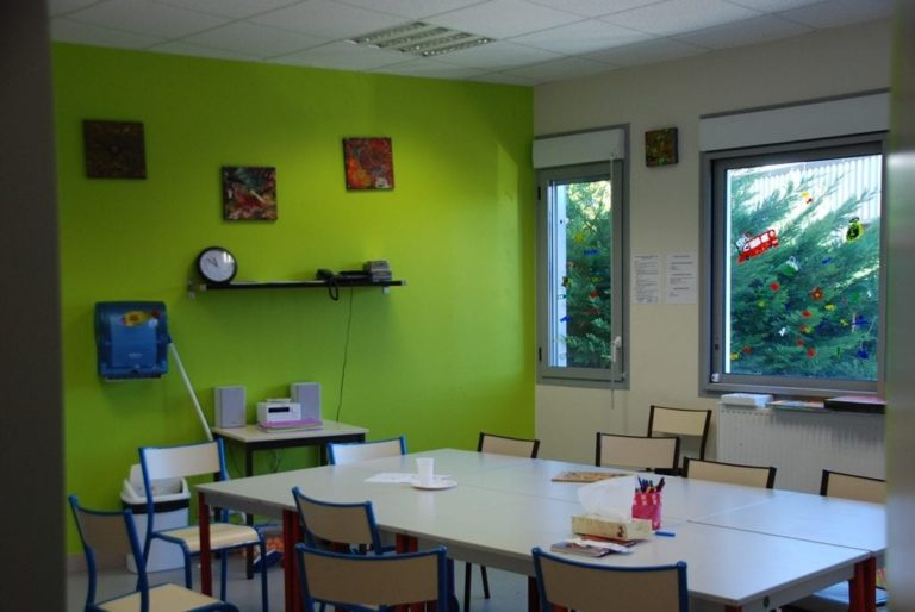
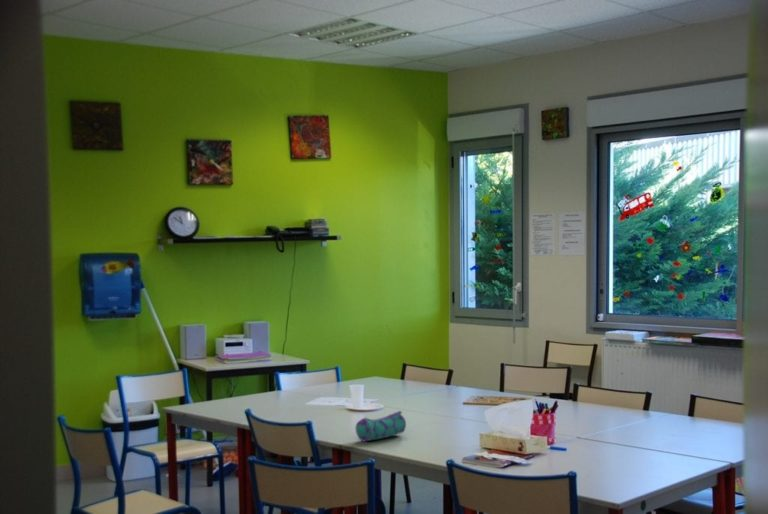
+ pencil case [355,410,407,443]
